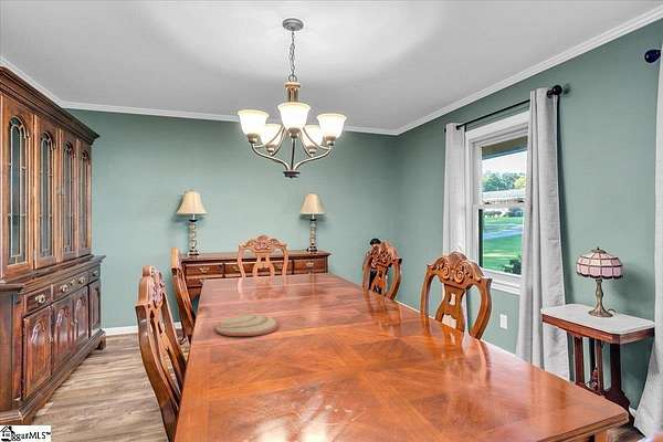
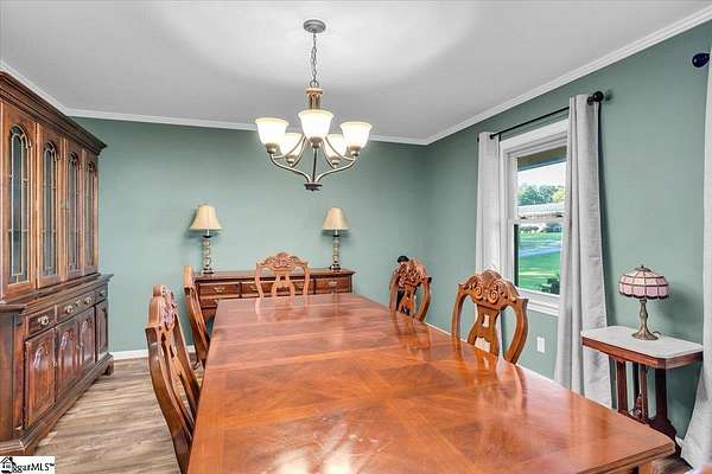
- plate [214,314,281,337]
